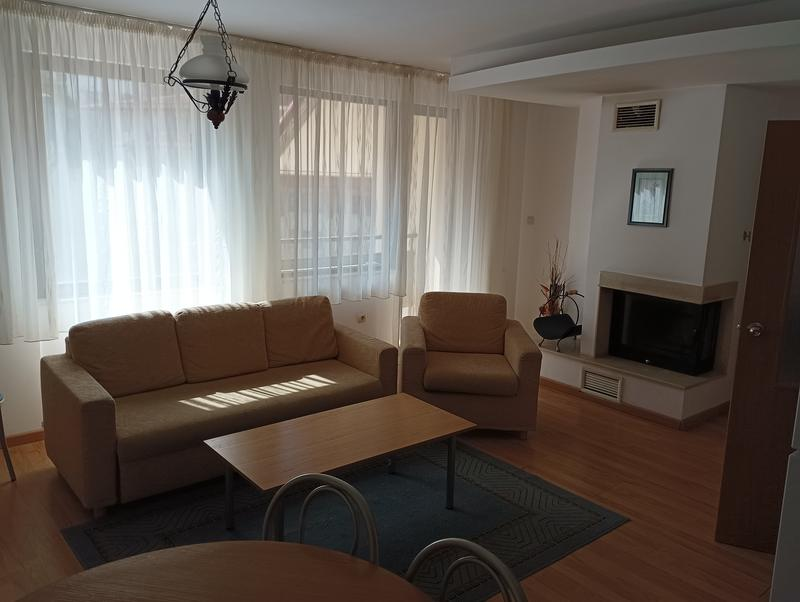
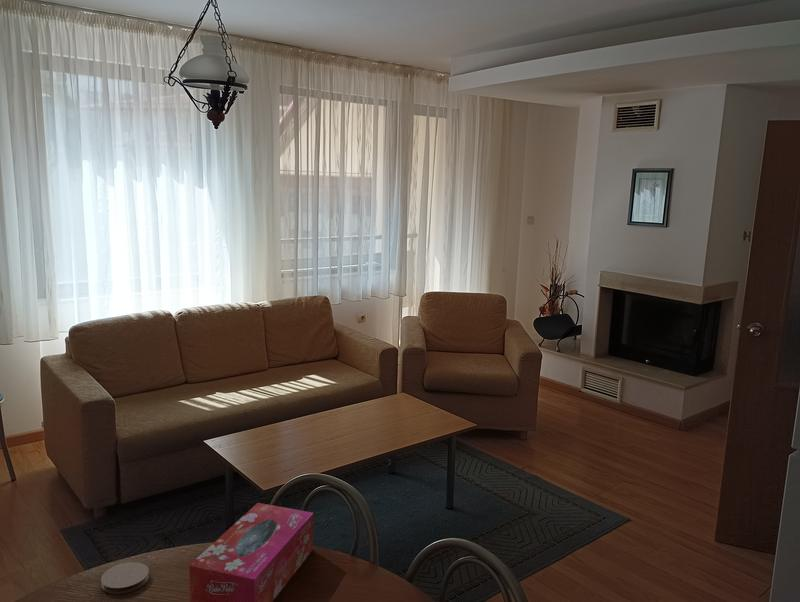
+ coaster [100,561,150,595]
+ tissue box [188,502,314,602]
